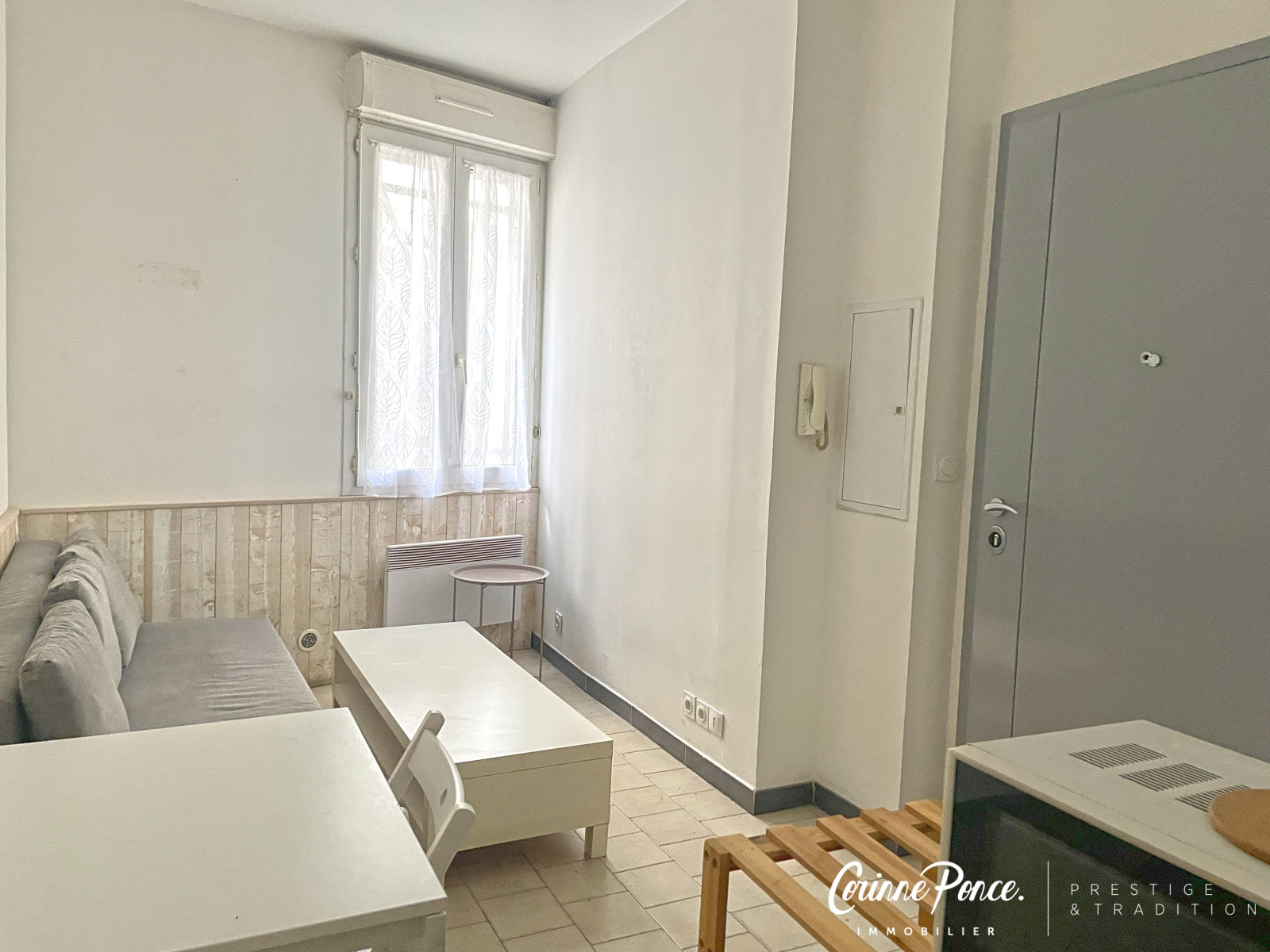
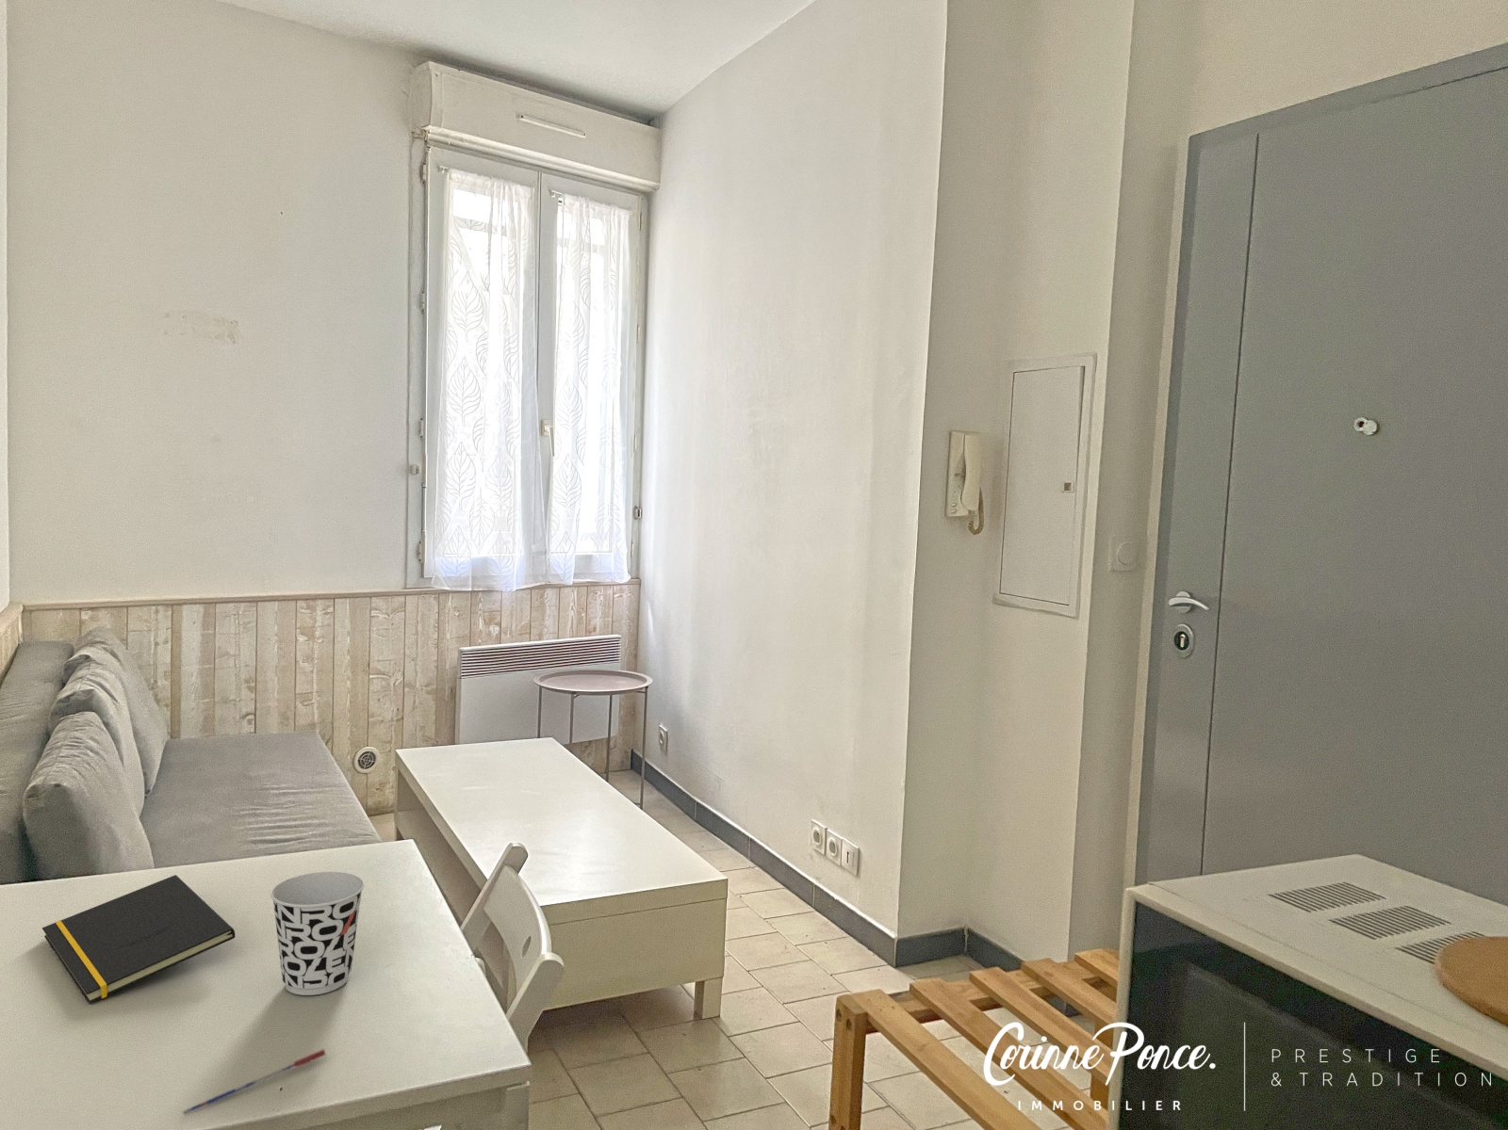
+ notepad [42,874,236,1004]
+ cup [270,871,366,996]
+ pen [180,1048,327,1117]
